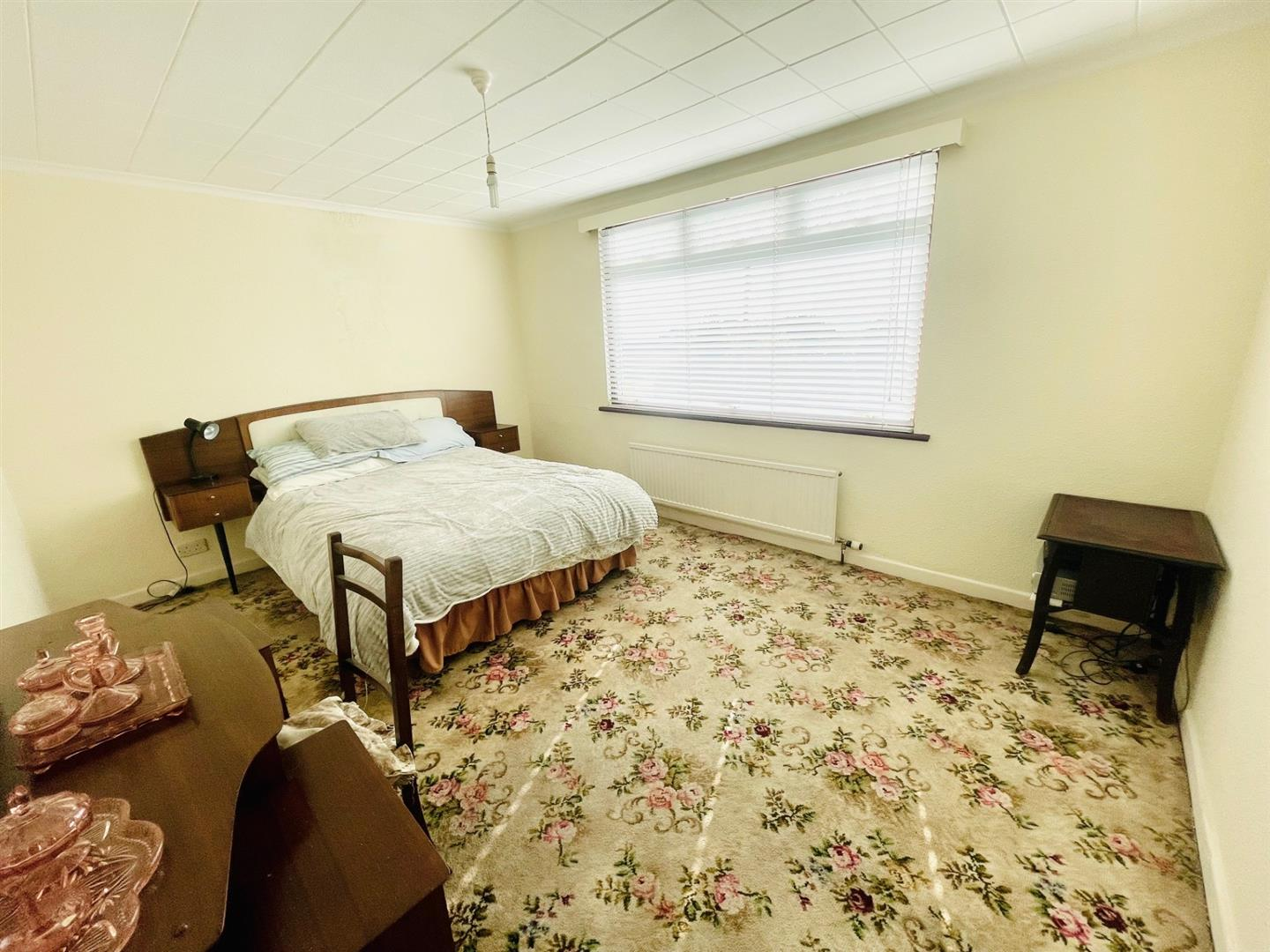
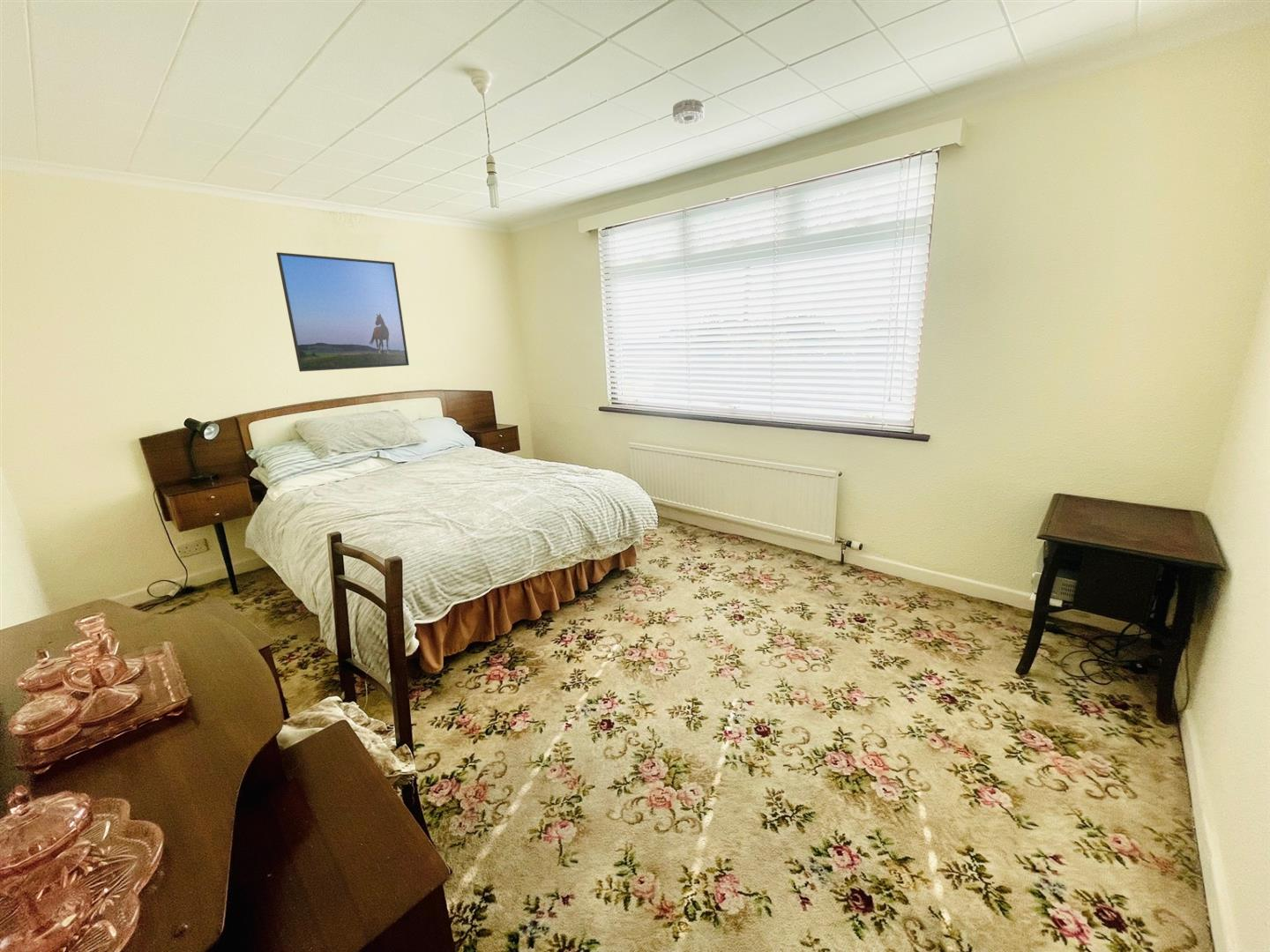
+ smoke detector [672,99,705,125]
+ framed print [276,251,410,372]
